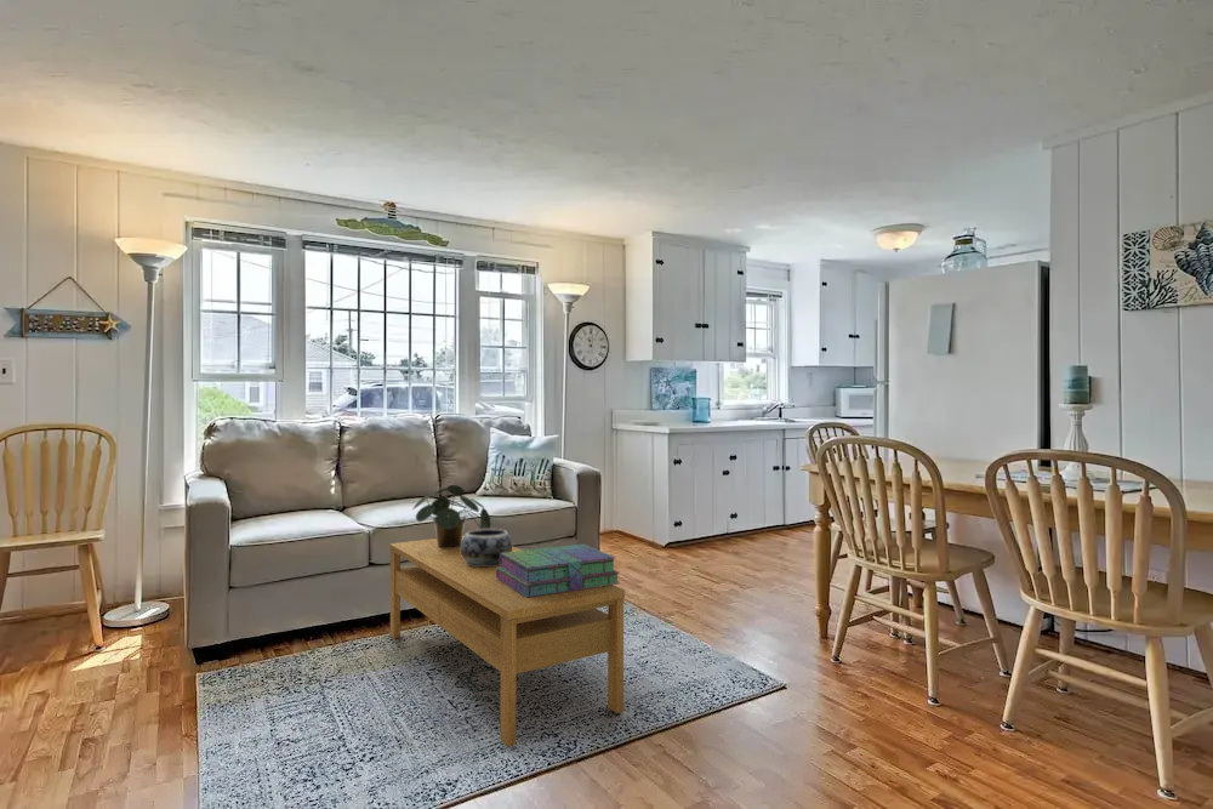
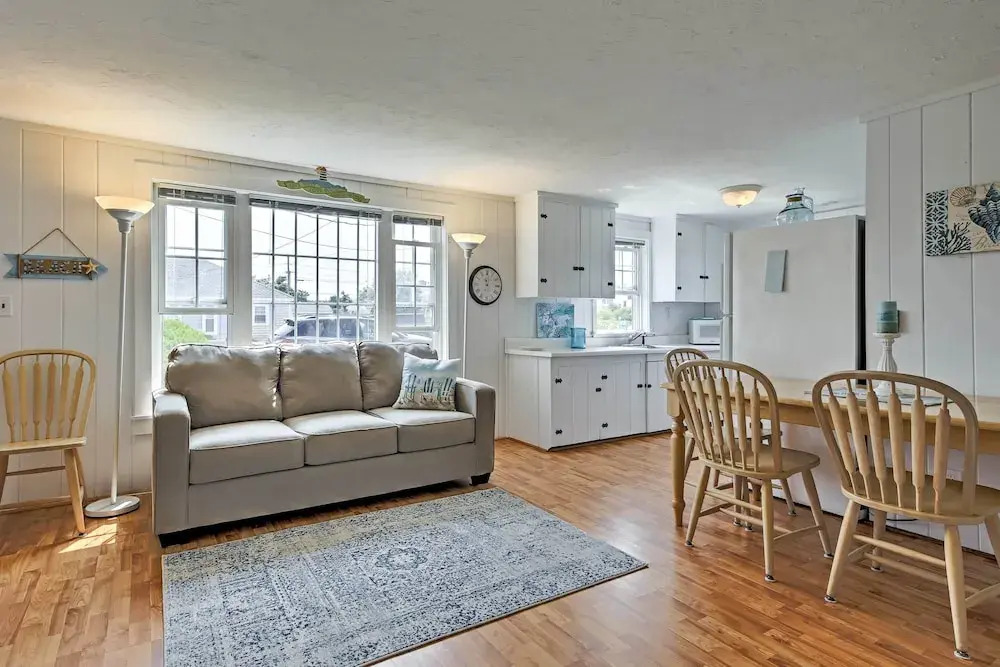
- decorative bowl [461,528,513,566]
- potted plant [412,484,492,548]
- stack of books [496,543,621,598]
- coffee table [388,534,626,748]
